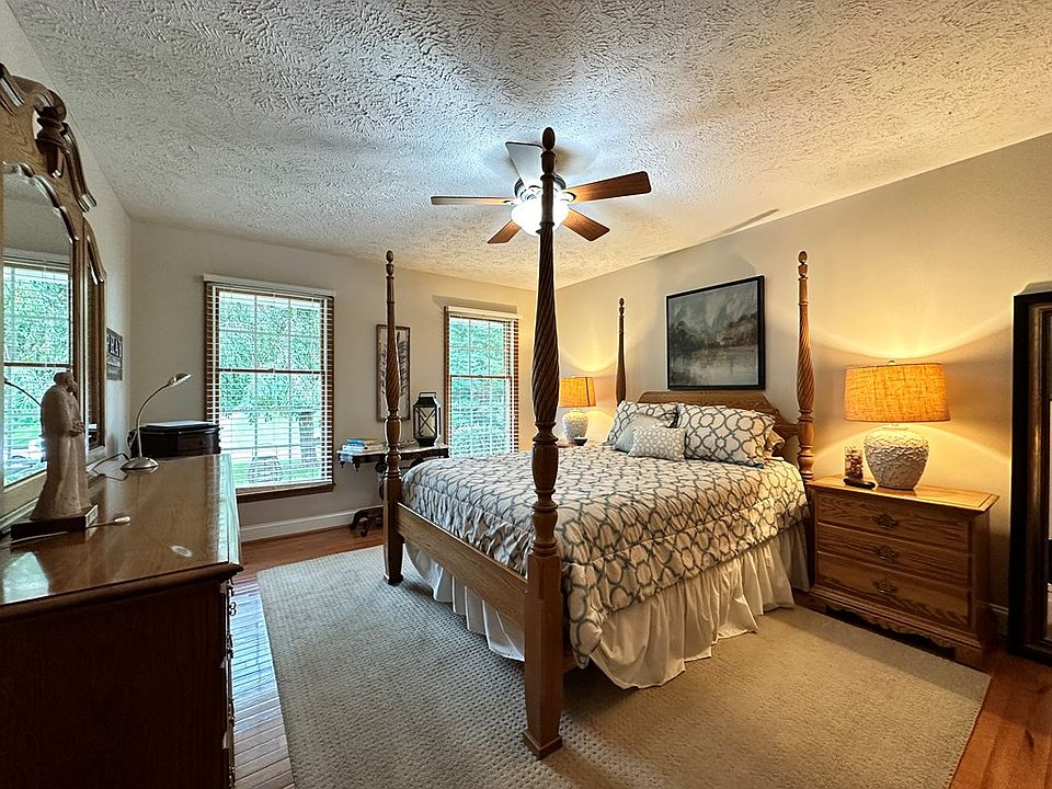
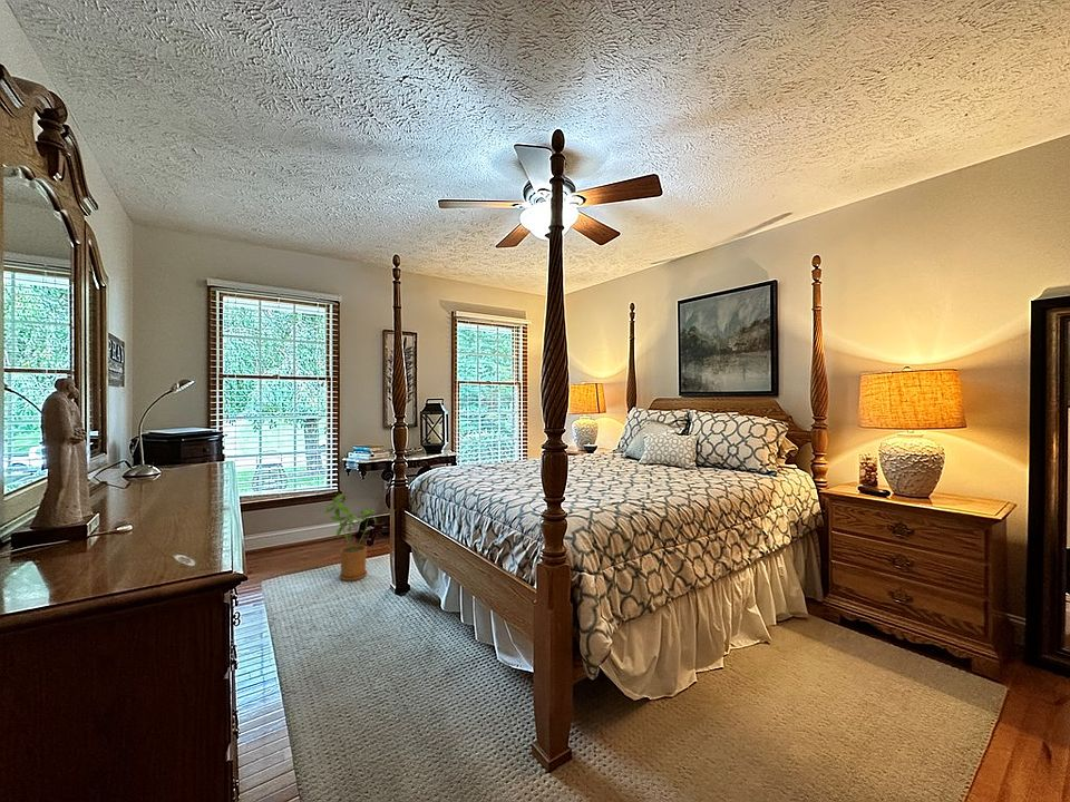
+ house plant [323,493,378,581]
